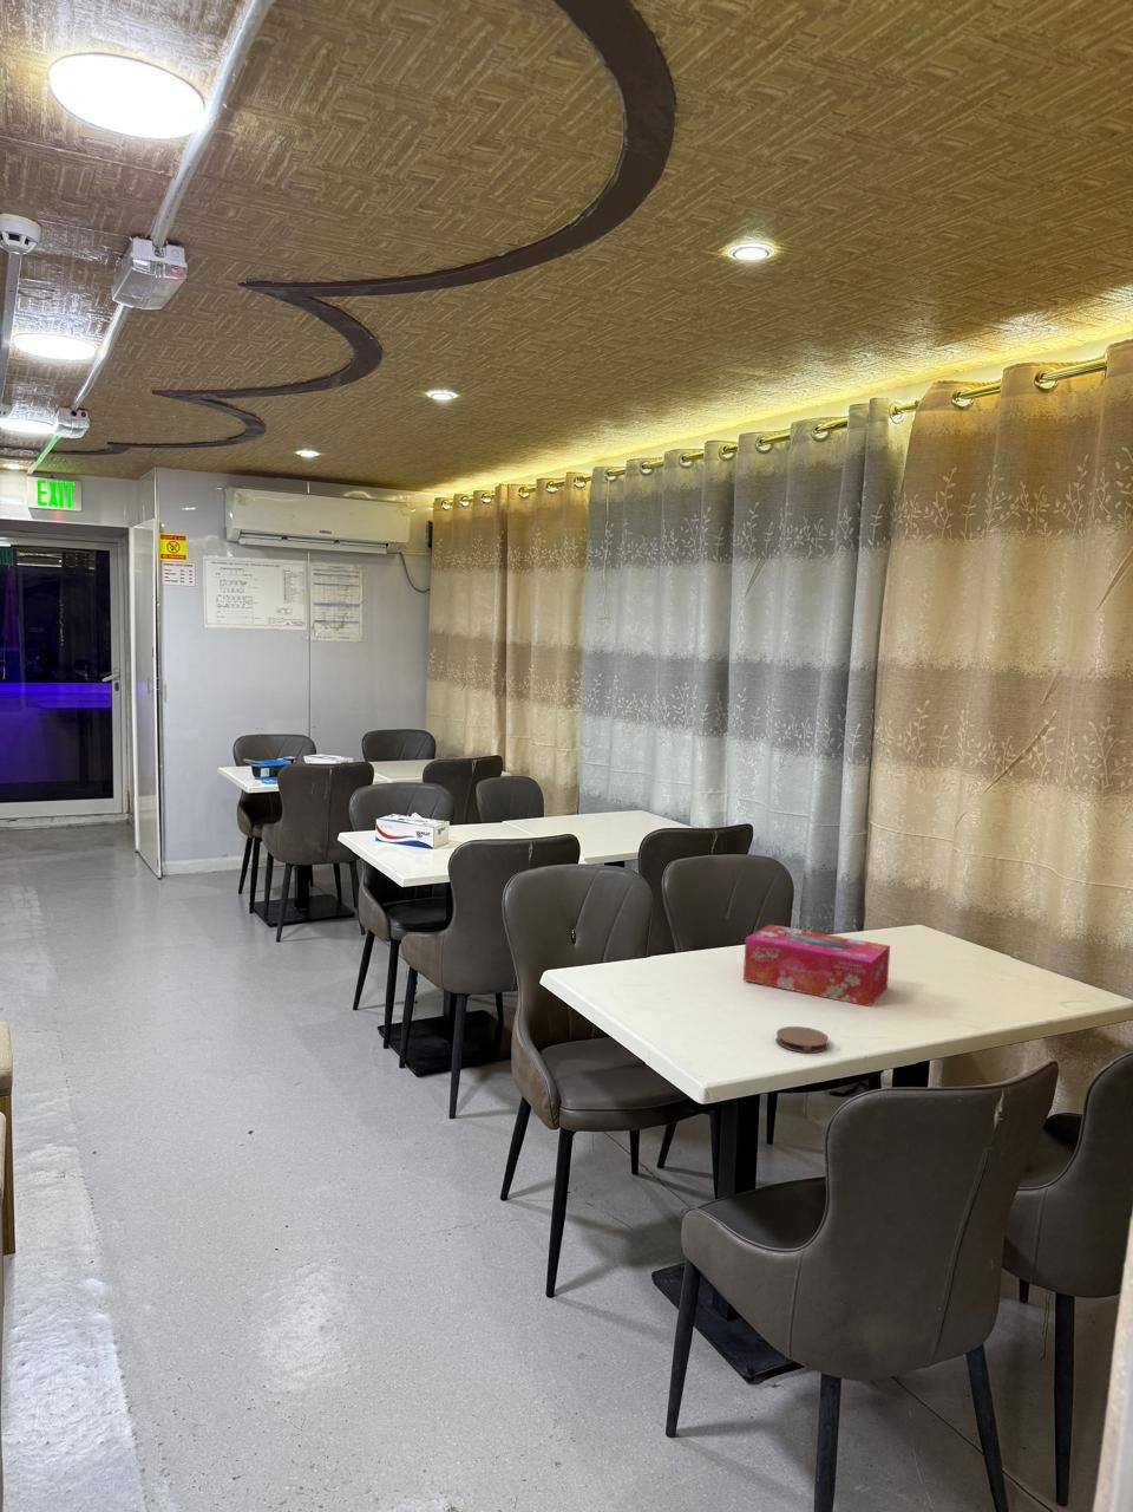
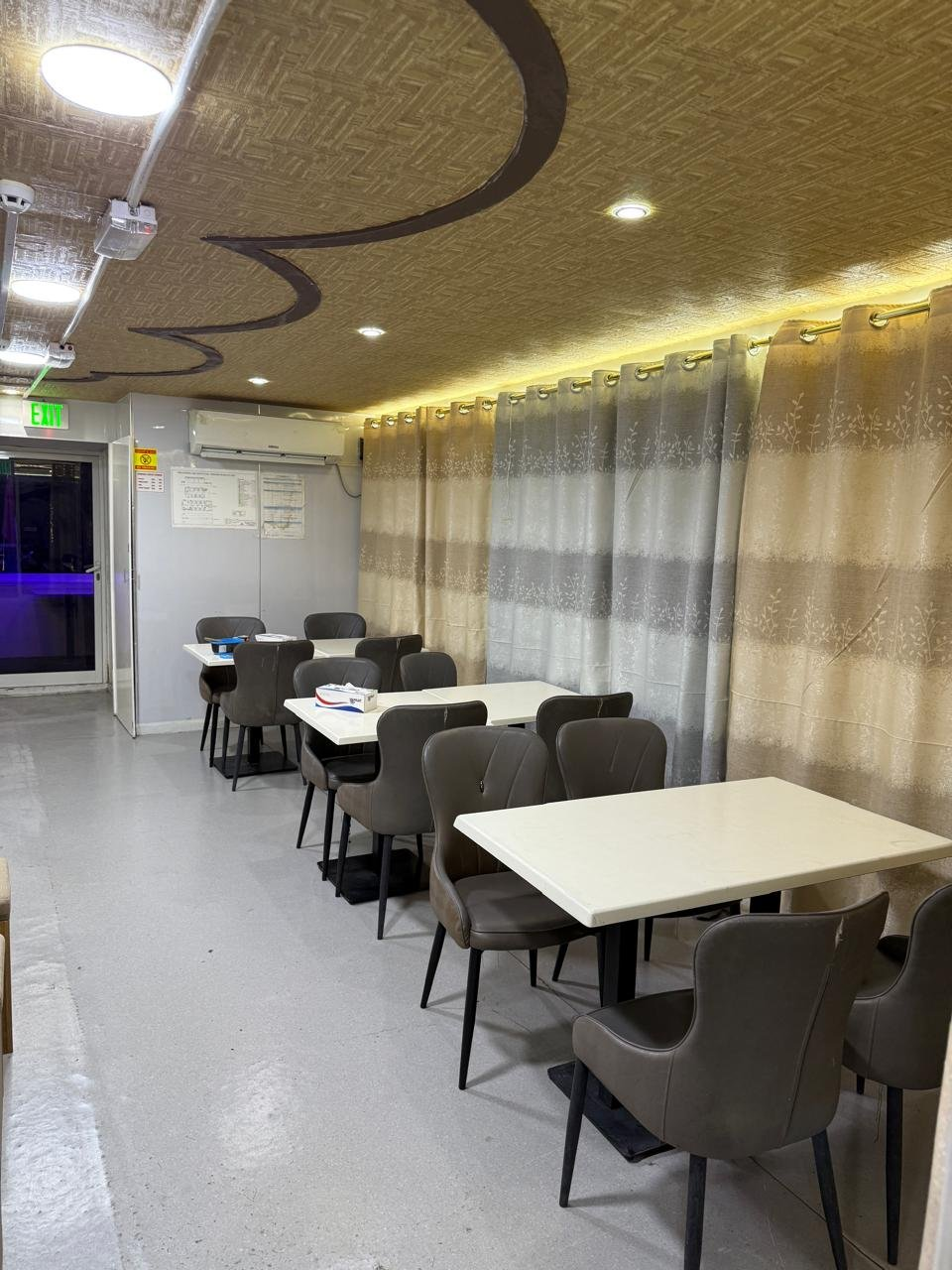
- coaster [776,1025,830,1054]
- tissue box [743,923,891,1007]
